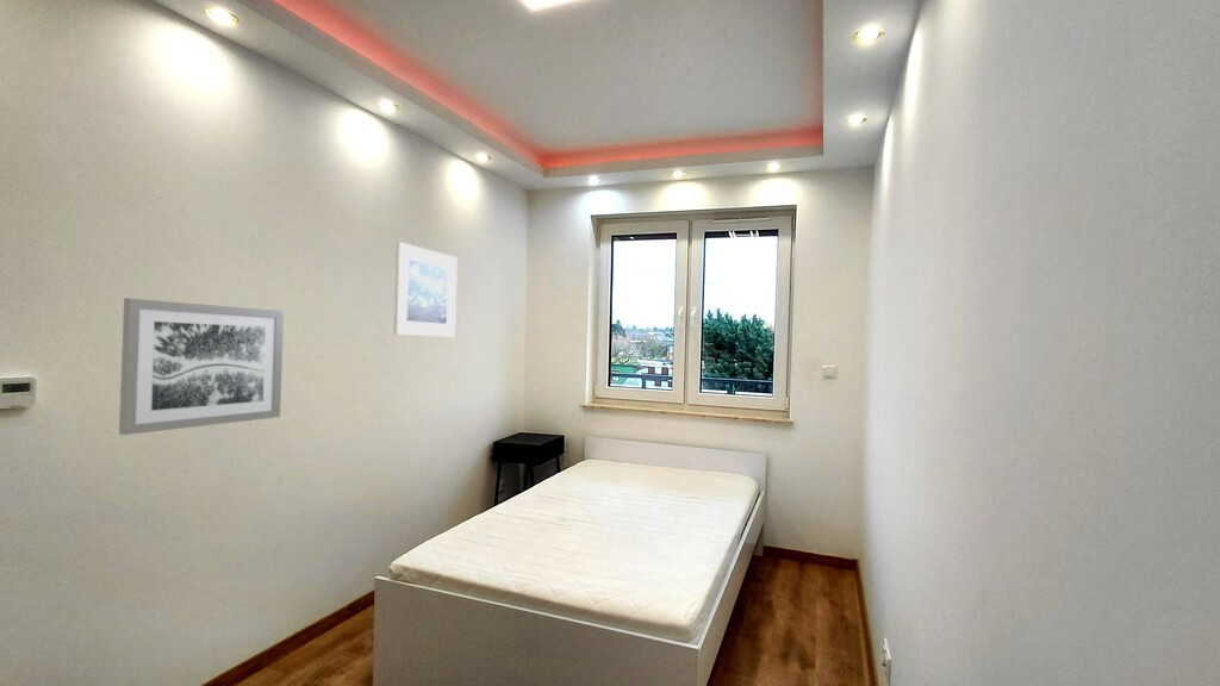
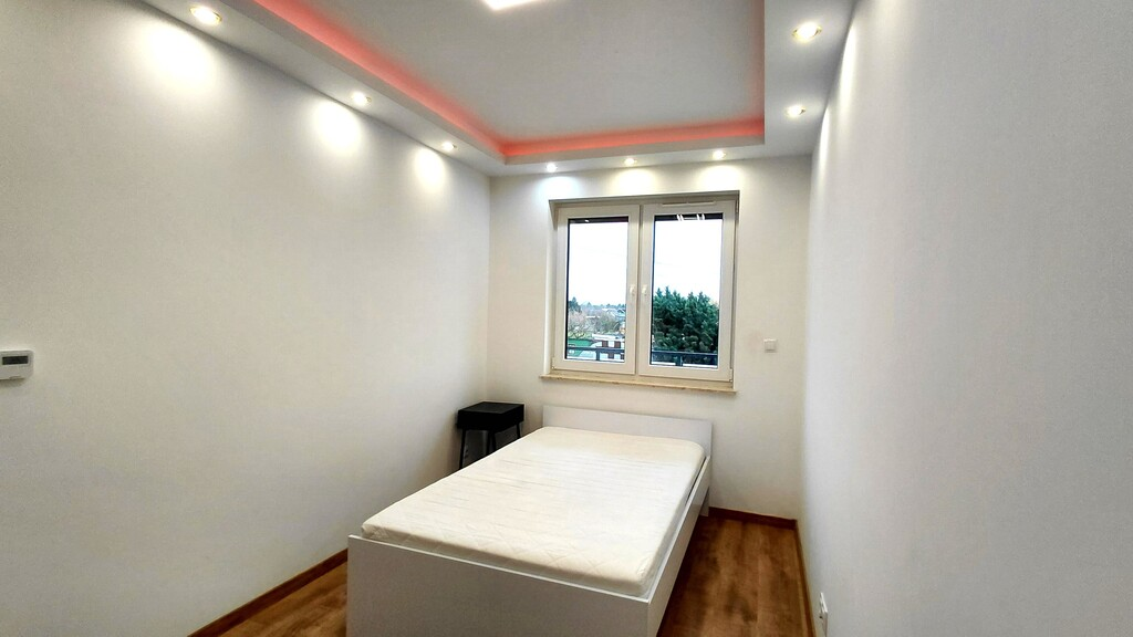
- wall art [118,297,285,436]
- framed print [392,241,459,338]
